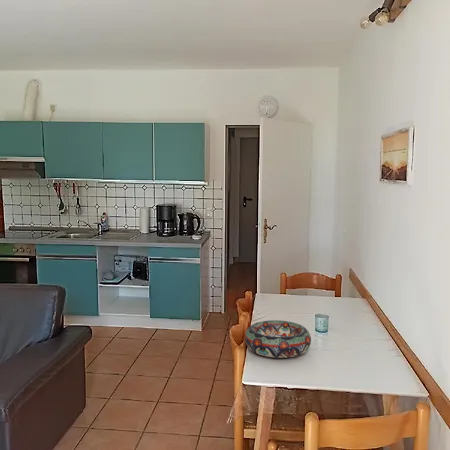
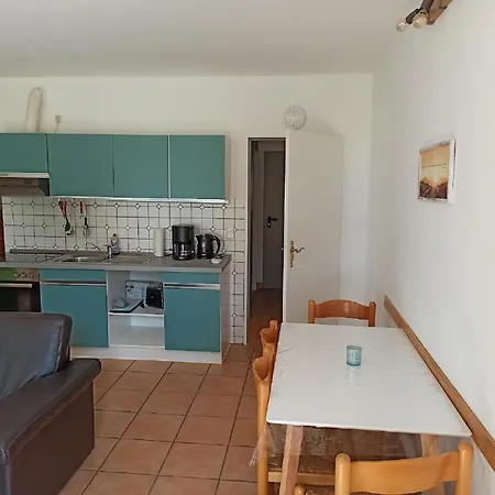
- decorative bowl [244,319,312,359]
